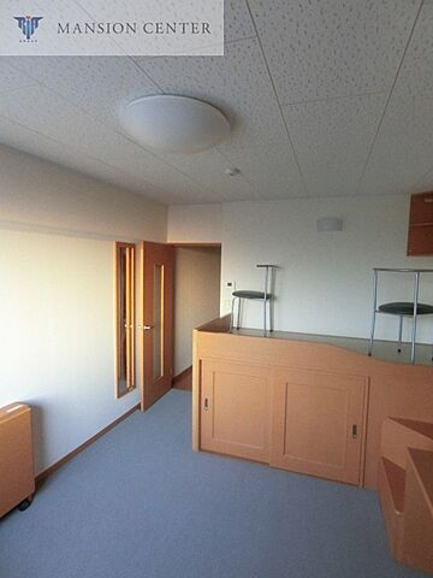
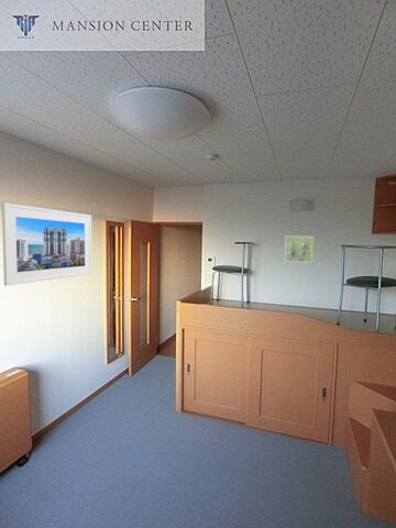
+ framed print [1,201,92,287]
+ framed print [284,235,314,263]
